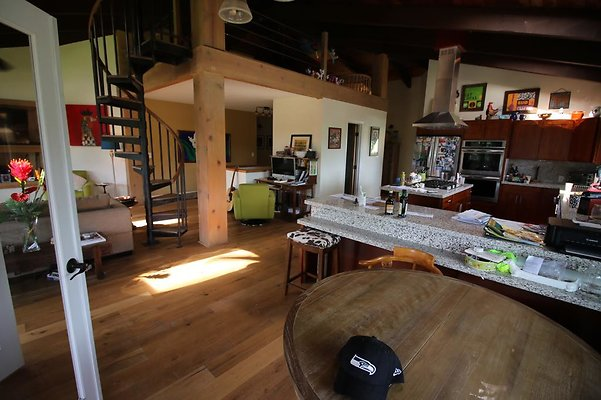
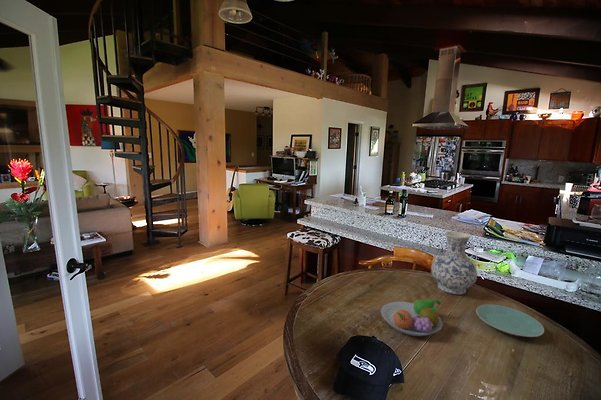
+ plate [475,304,545,338]
+ vase [430,230,478,296]
+ fruit bowl [380,298,443,337]
